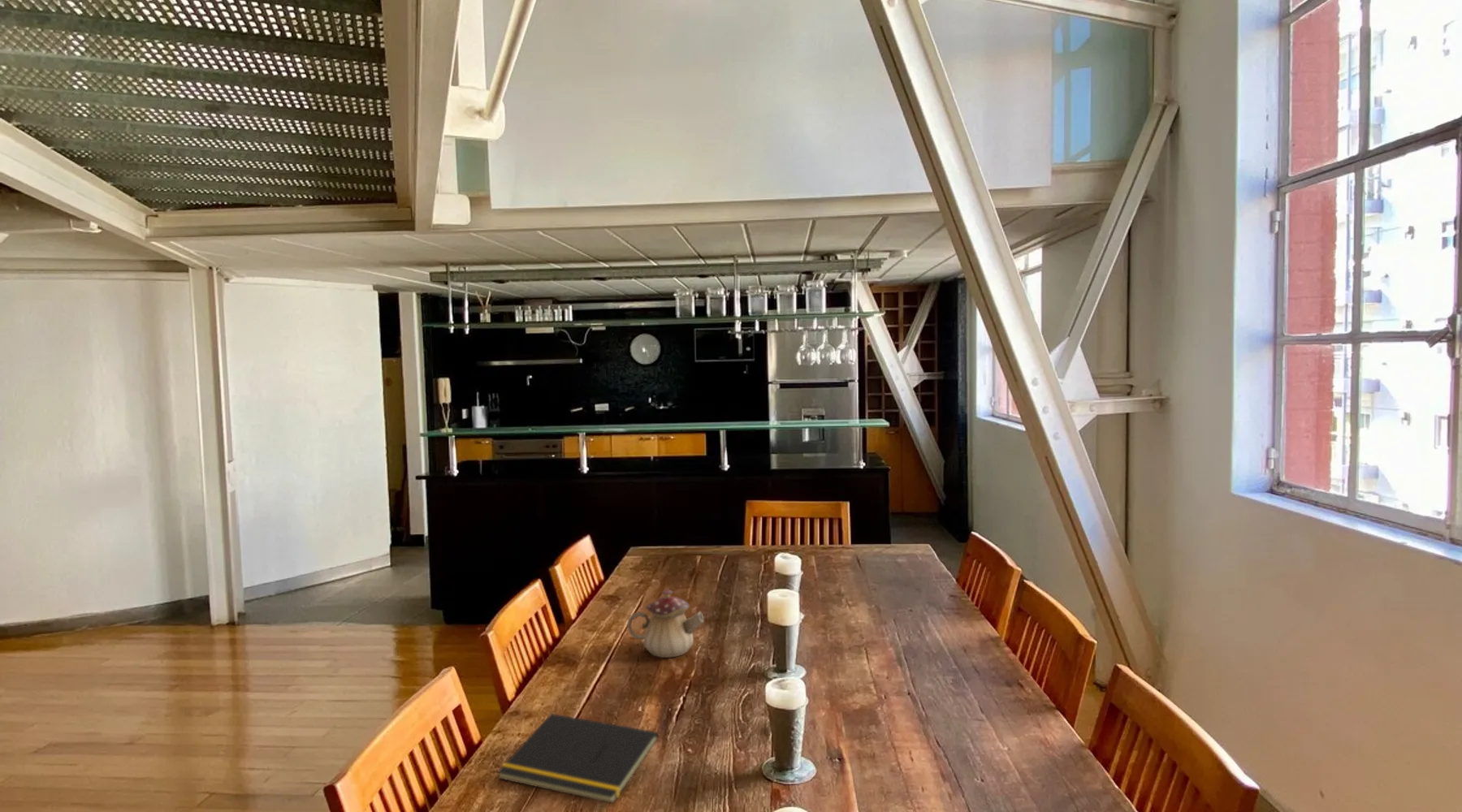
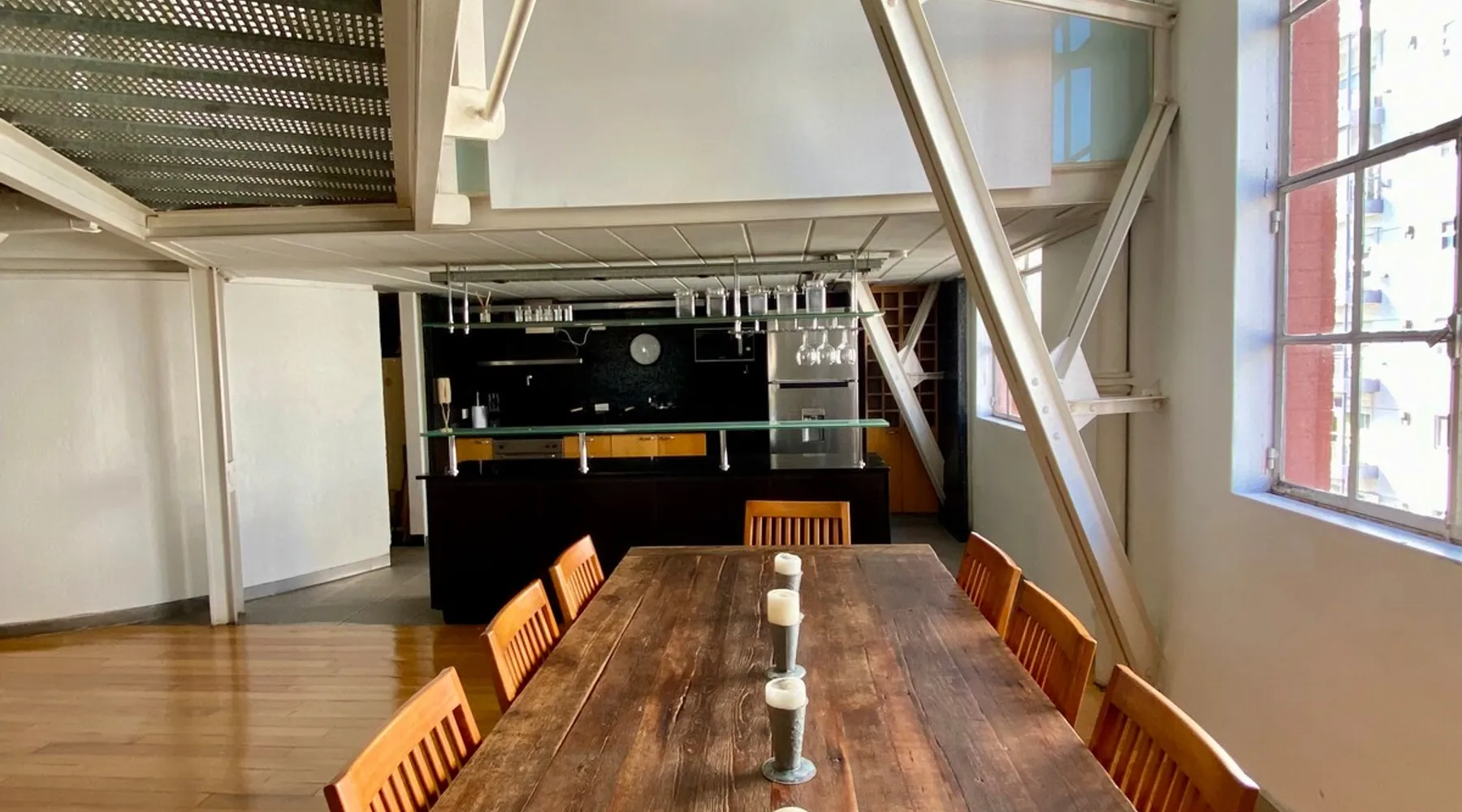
- notepad [496,713,660,805]
- teapot [626,589,704,659]
